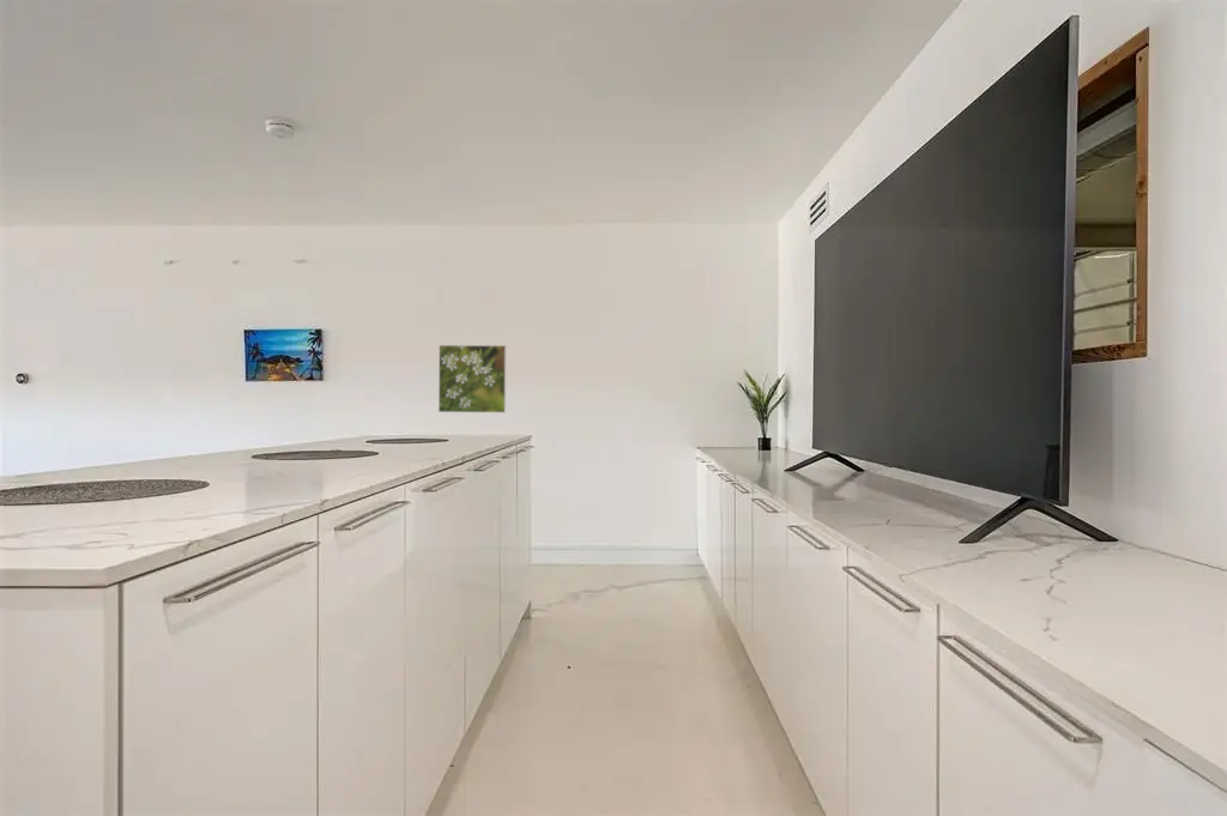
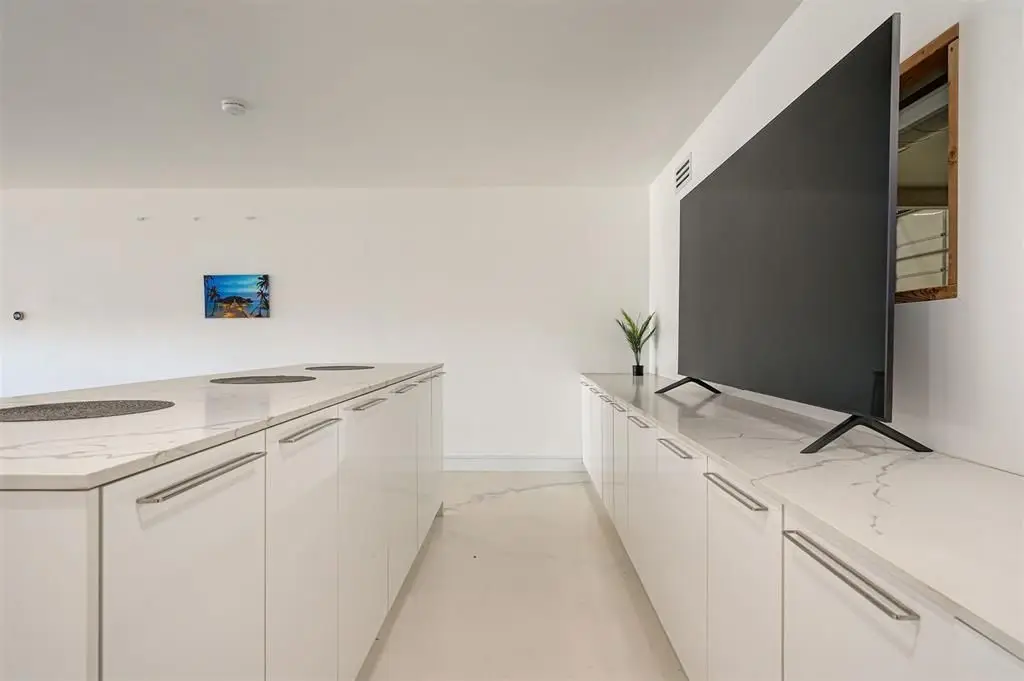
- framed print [437,344,508,413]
